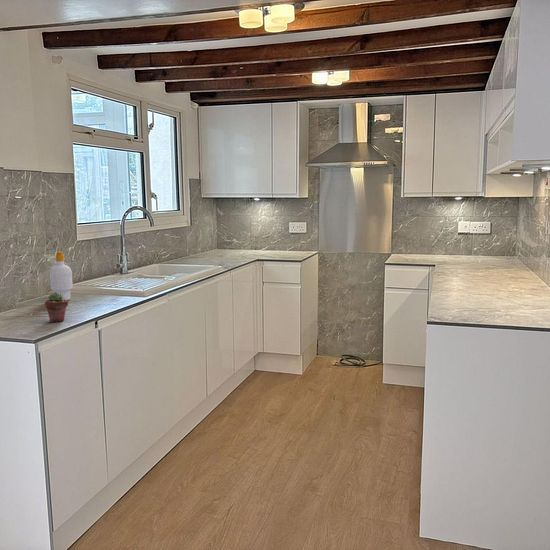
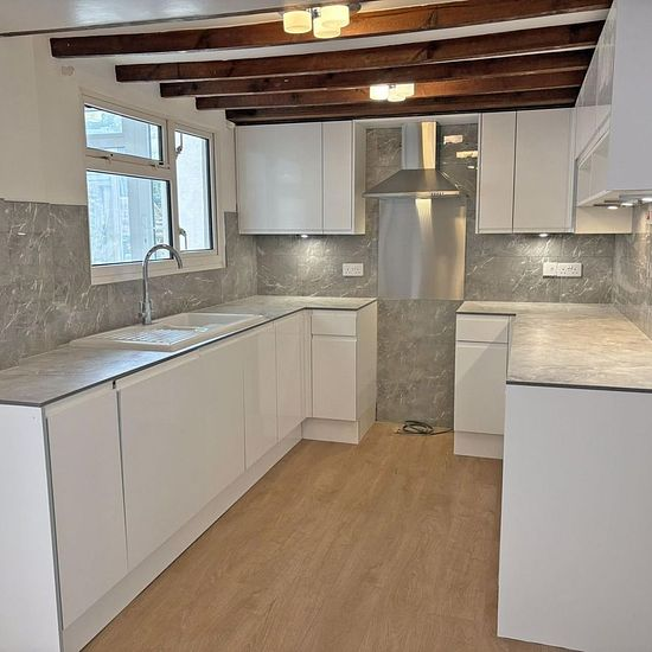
- potted succulent [44,292,69,323]
- soap bottle [49,251,74,301]
